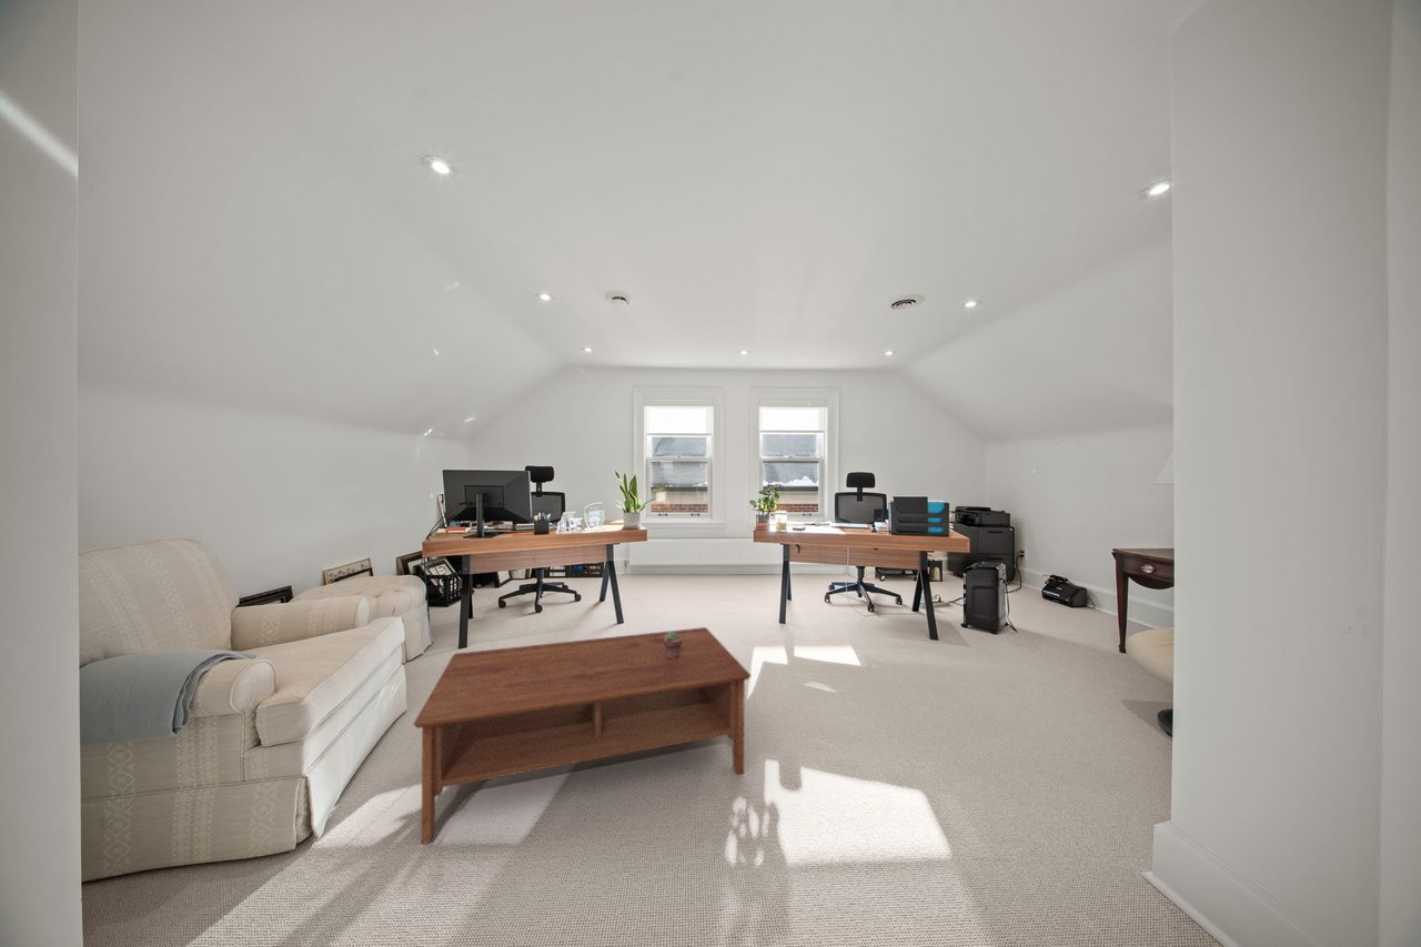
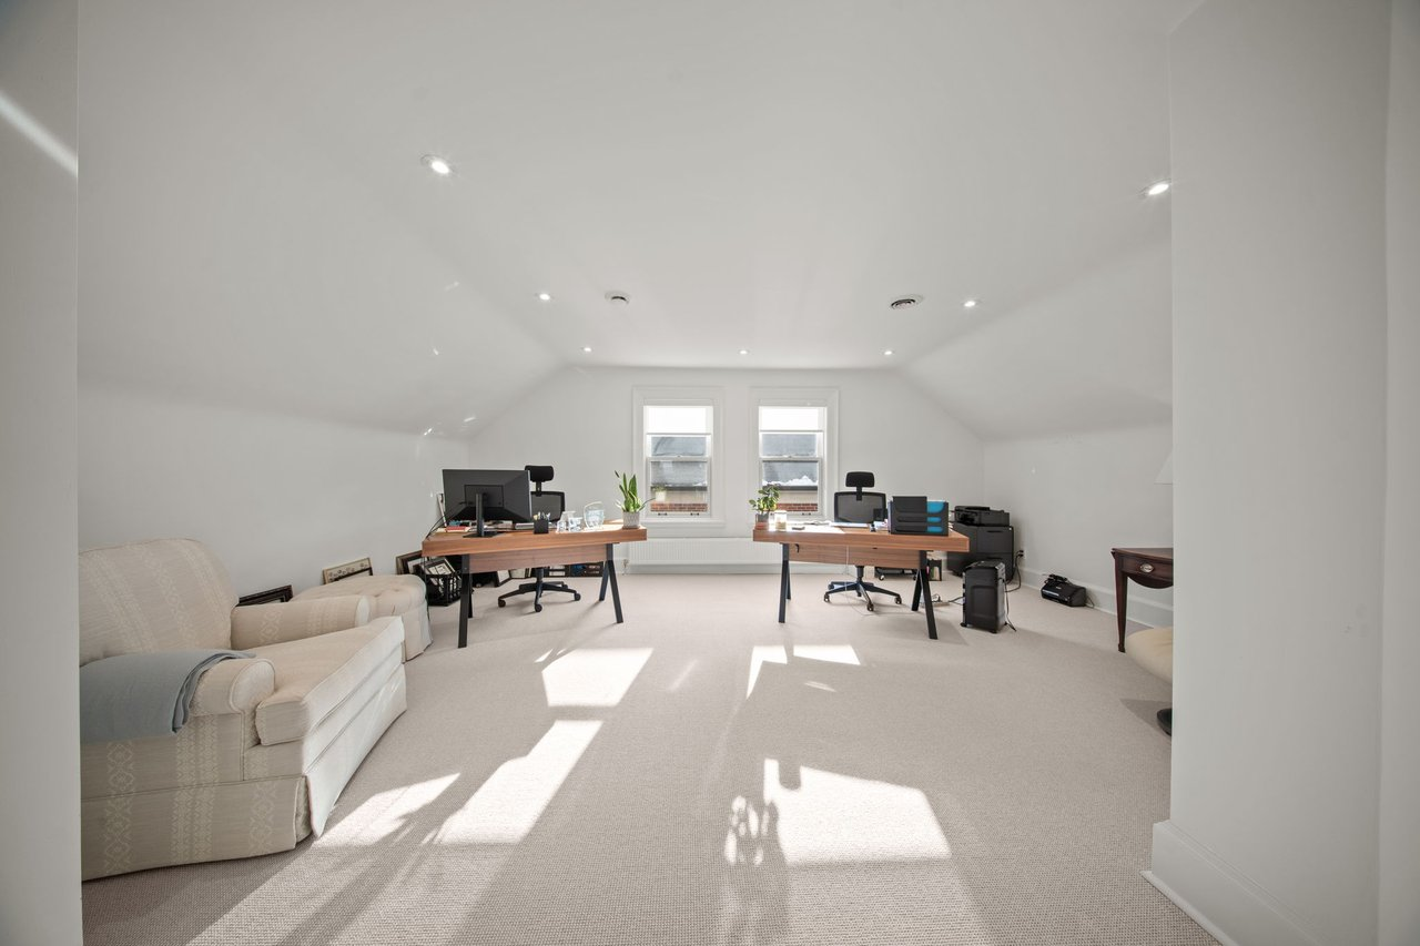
- potted succulent [664,631,683,659]
- coffee table [412,626,753,845]
